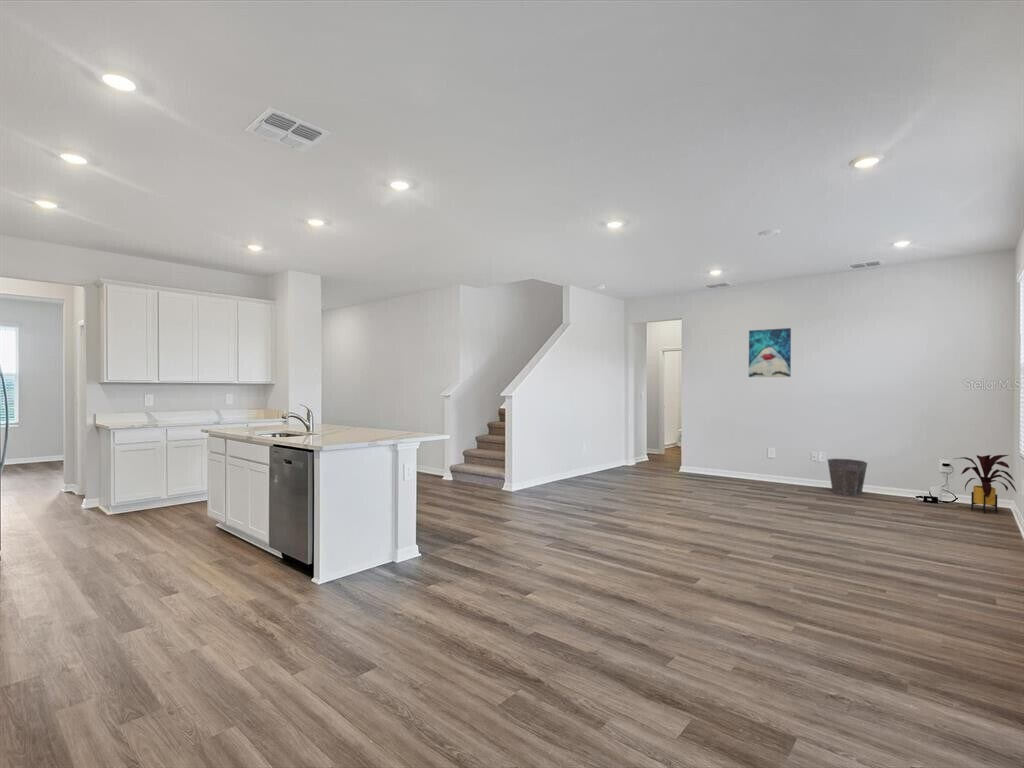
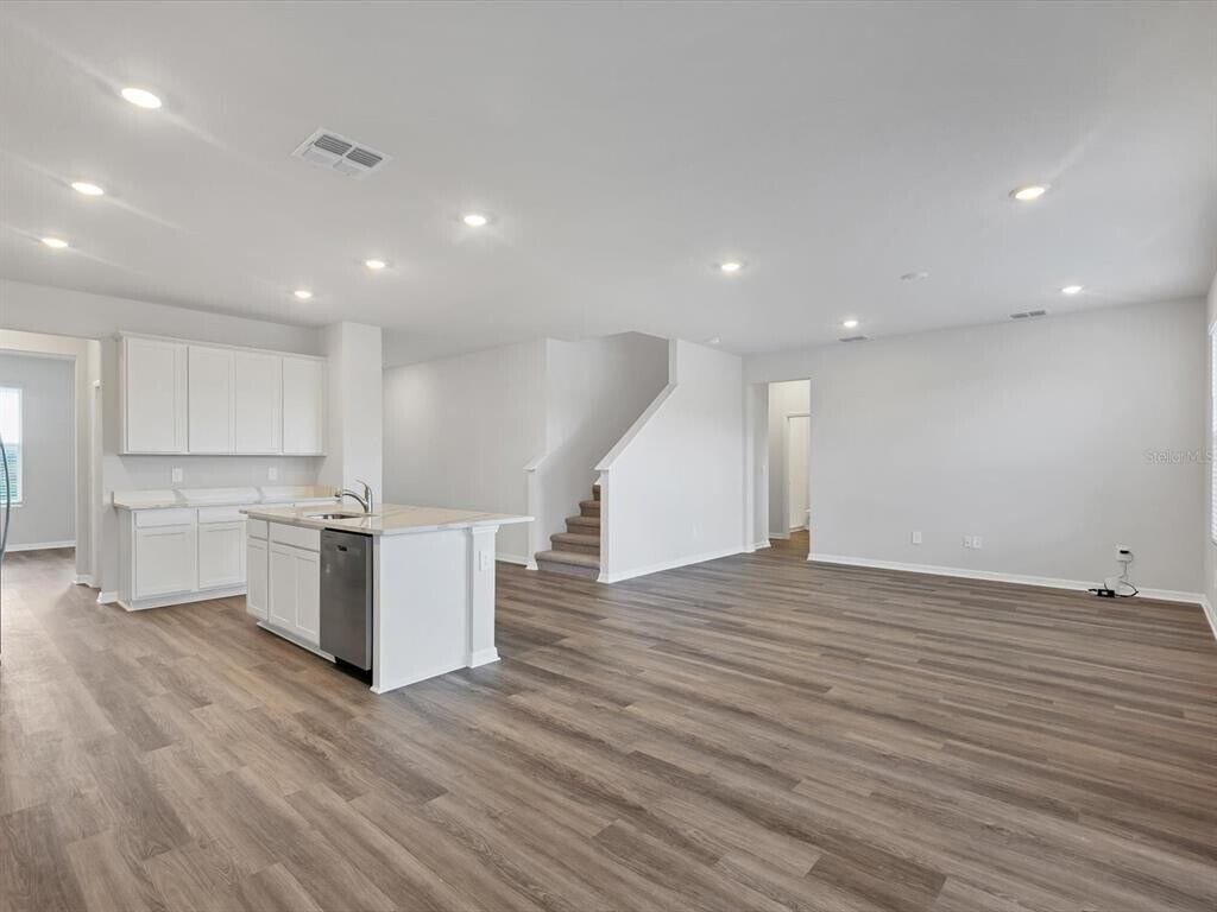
- waste bin [827,458,868,497]
- house plant [954,454,1018,514]
- wall art [748,327,792,378]
